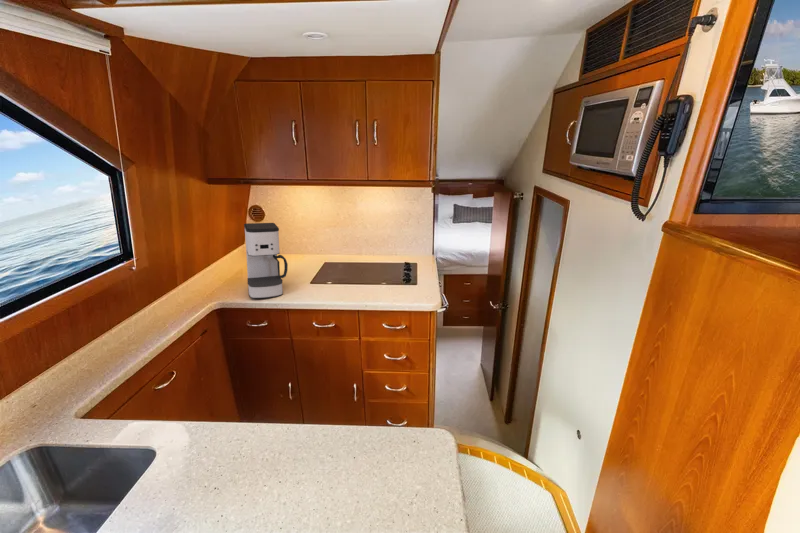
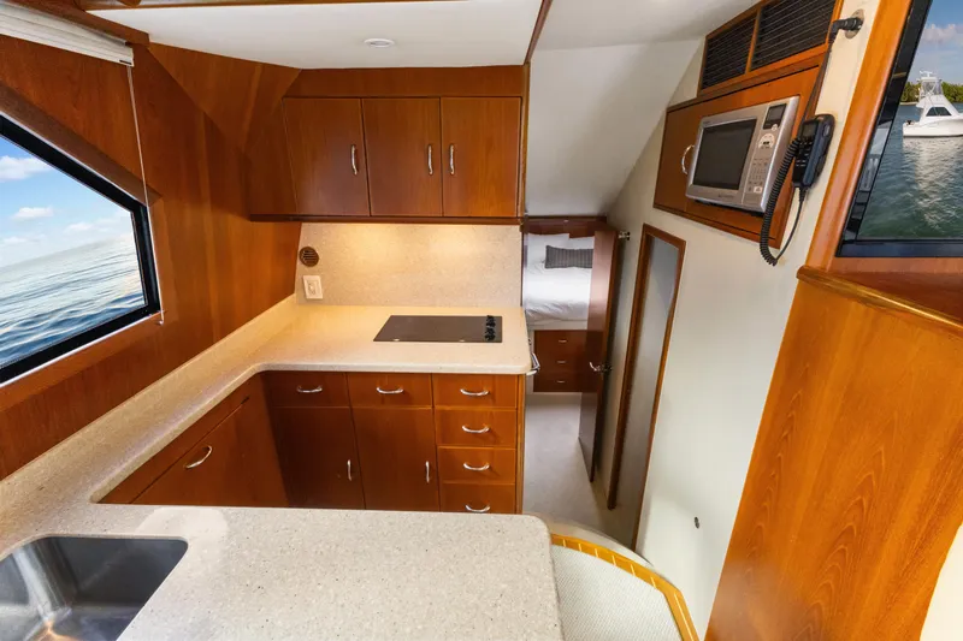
- coffee maker [243,222,289,300]
